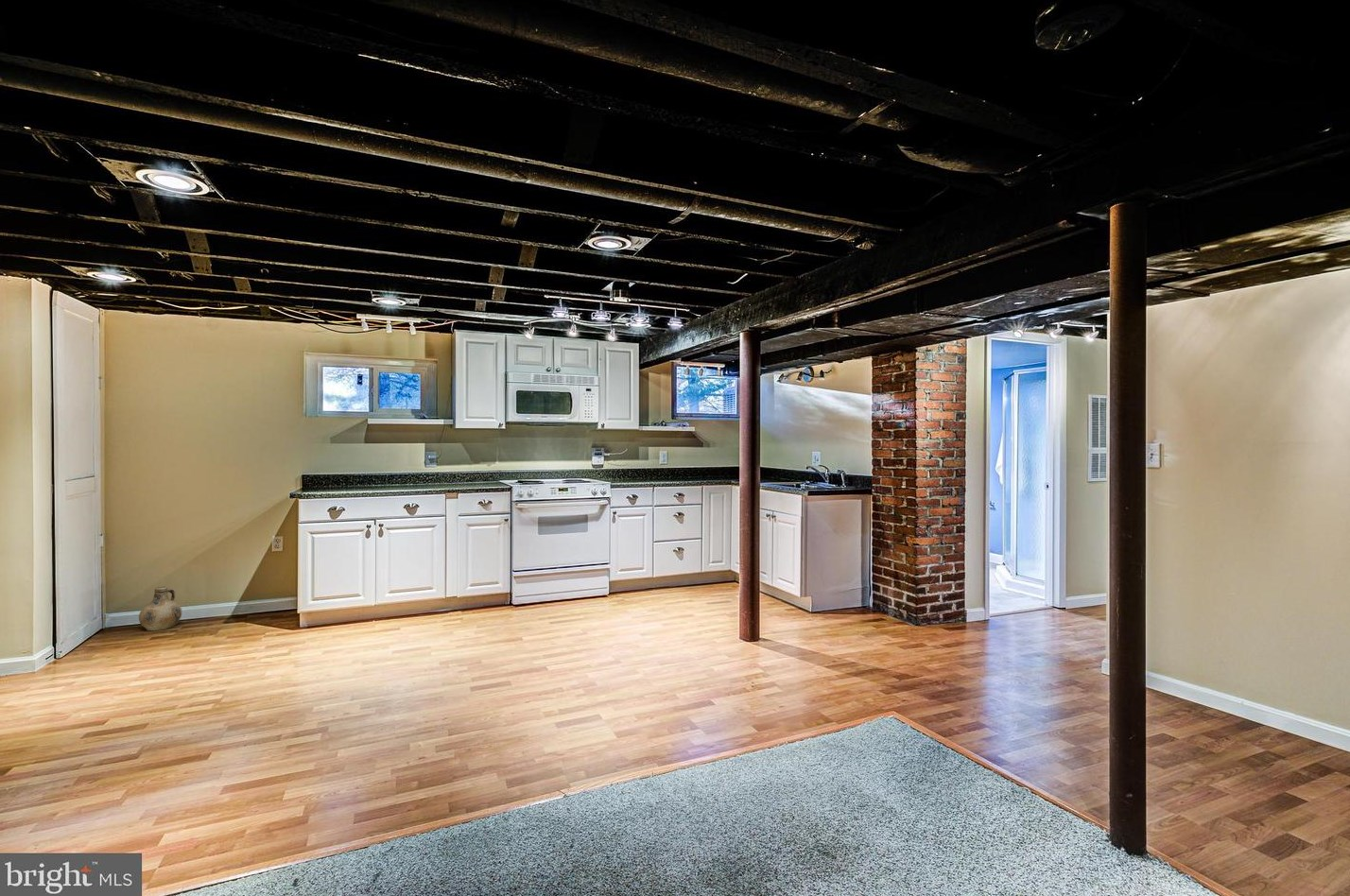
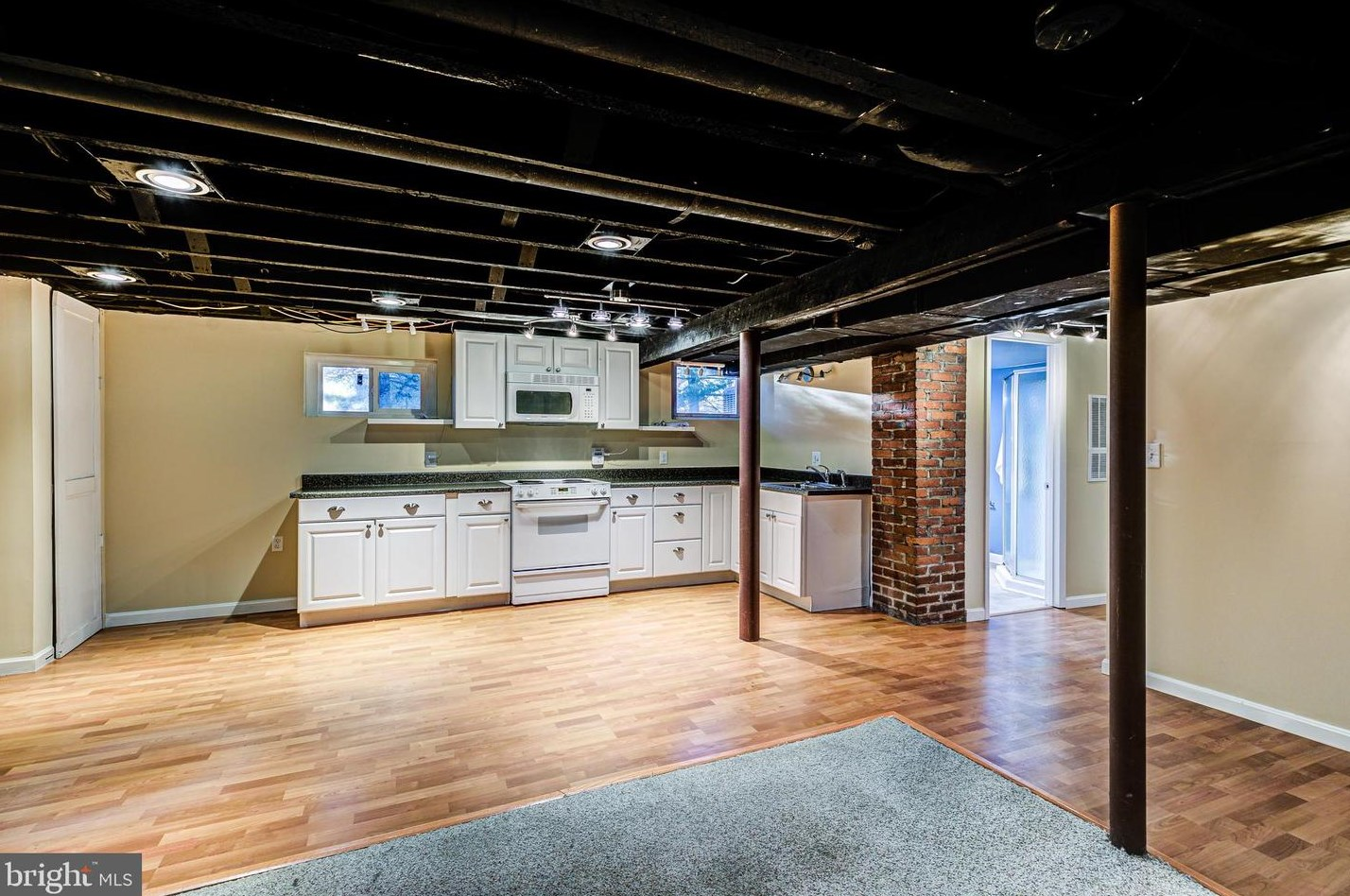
- ceramic jug [138,585,182,631]
